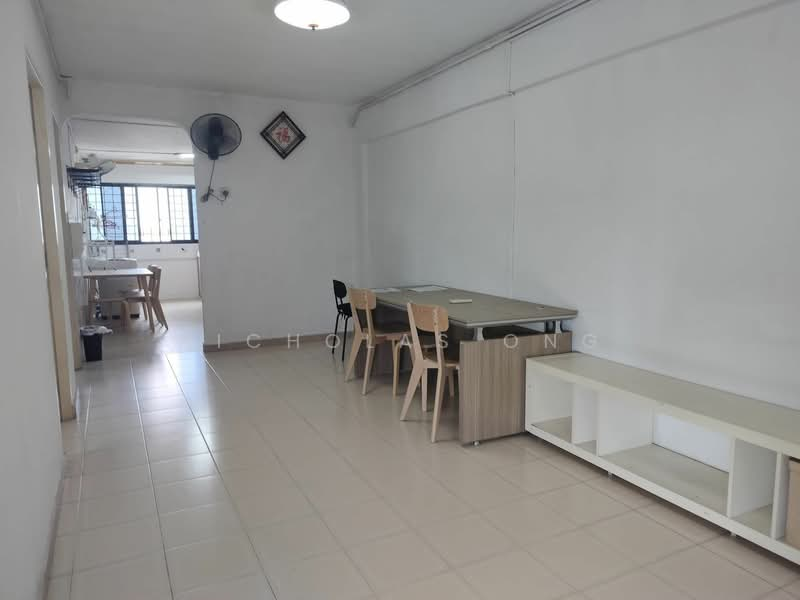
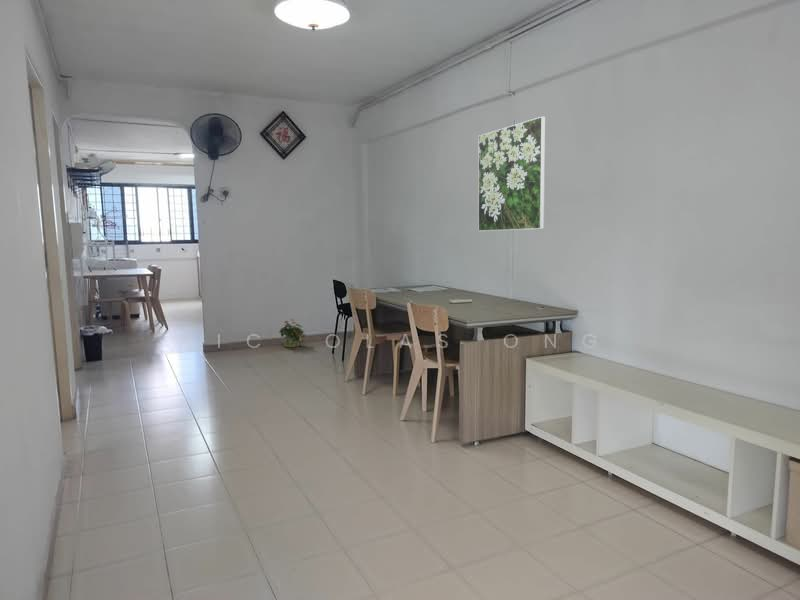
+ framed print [477,116,546,232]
+ potted plant [278,318,308,348]
